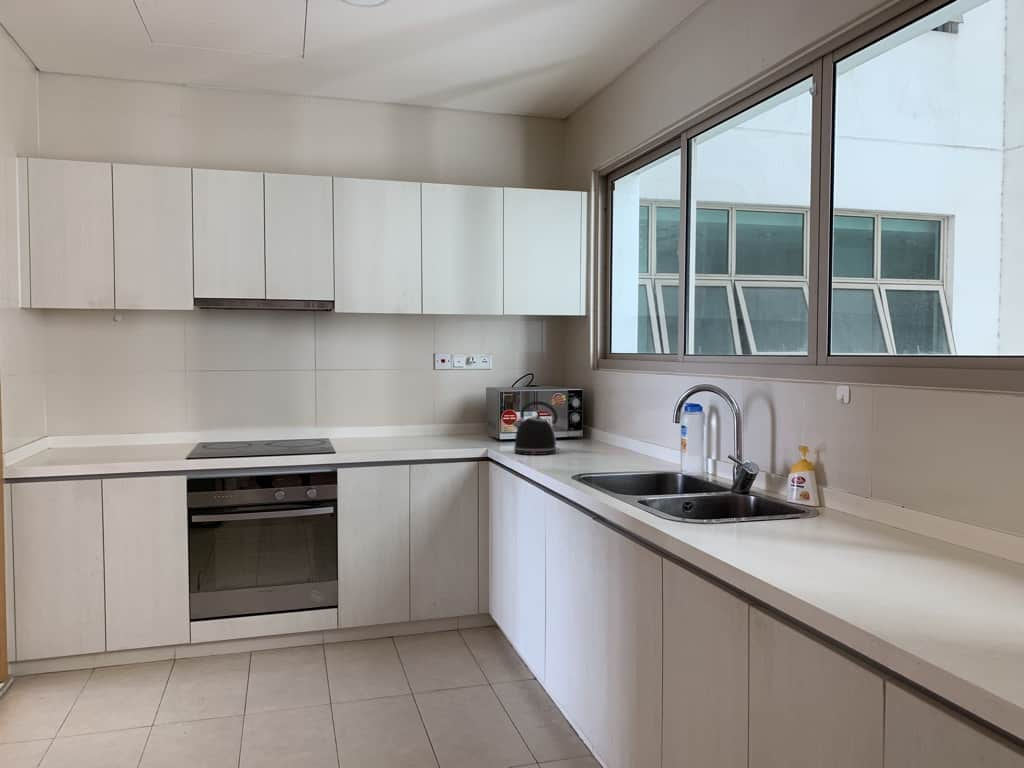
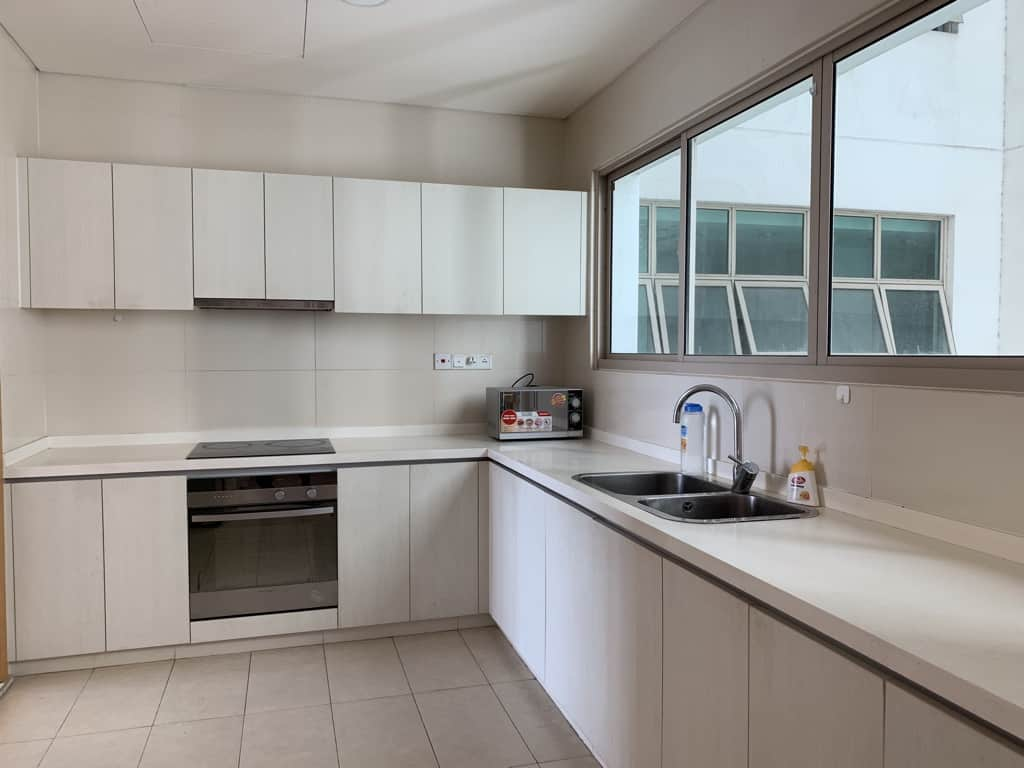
- kettle [511,400,561,456]
